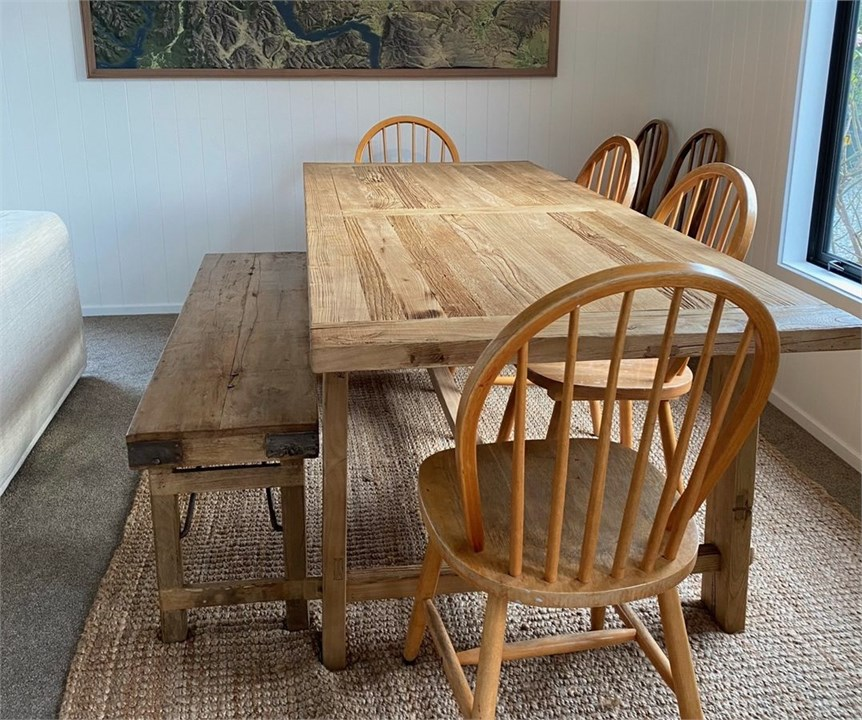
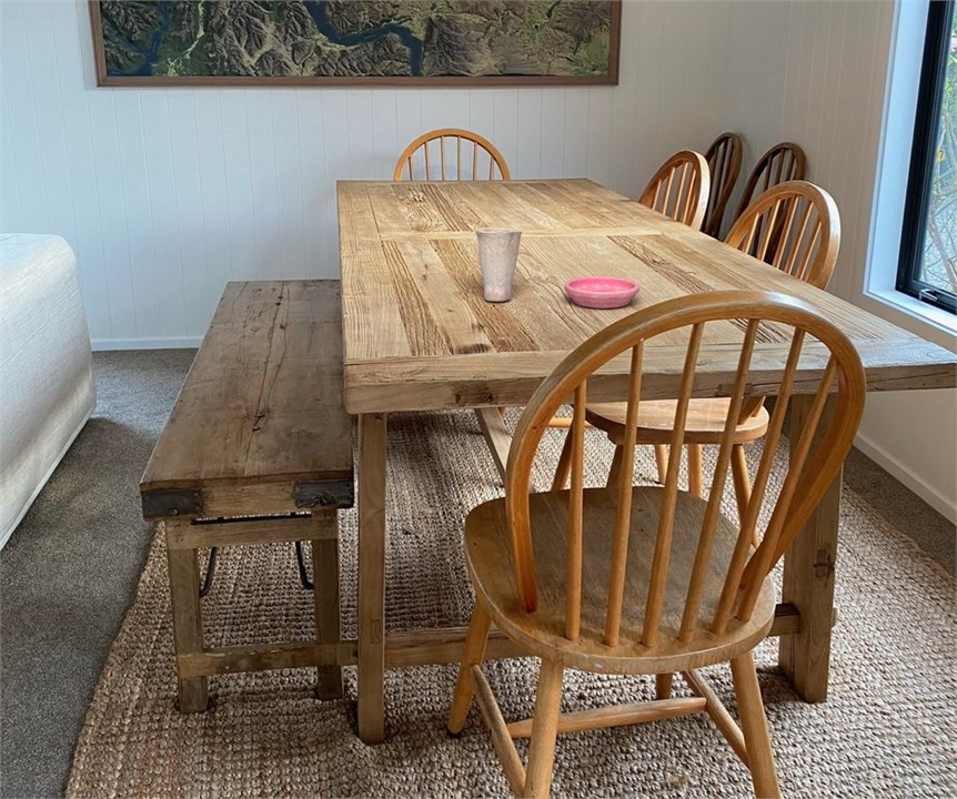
+ cup [474,227,524,303]
+ saucer [564,275,641,310]
